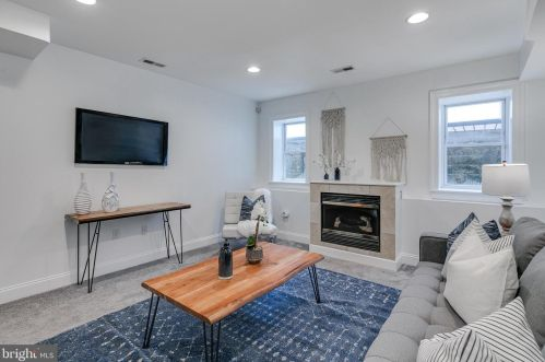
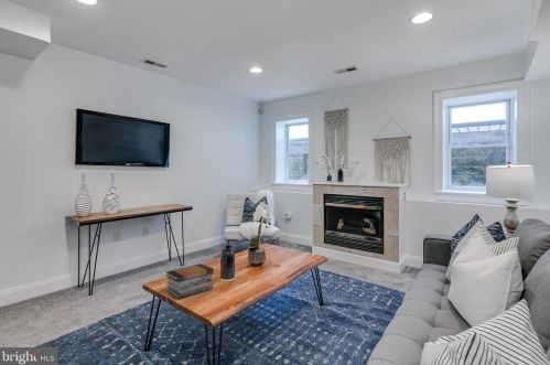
+ book stack [164,262,215,300]
